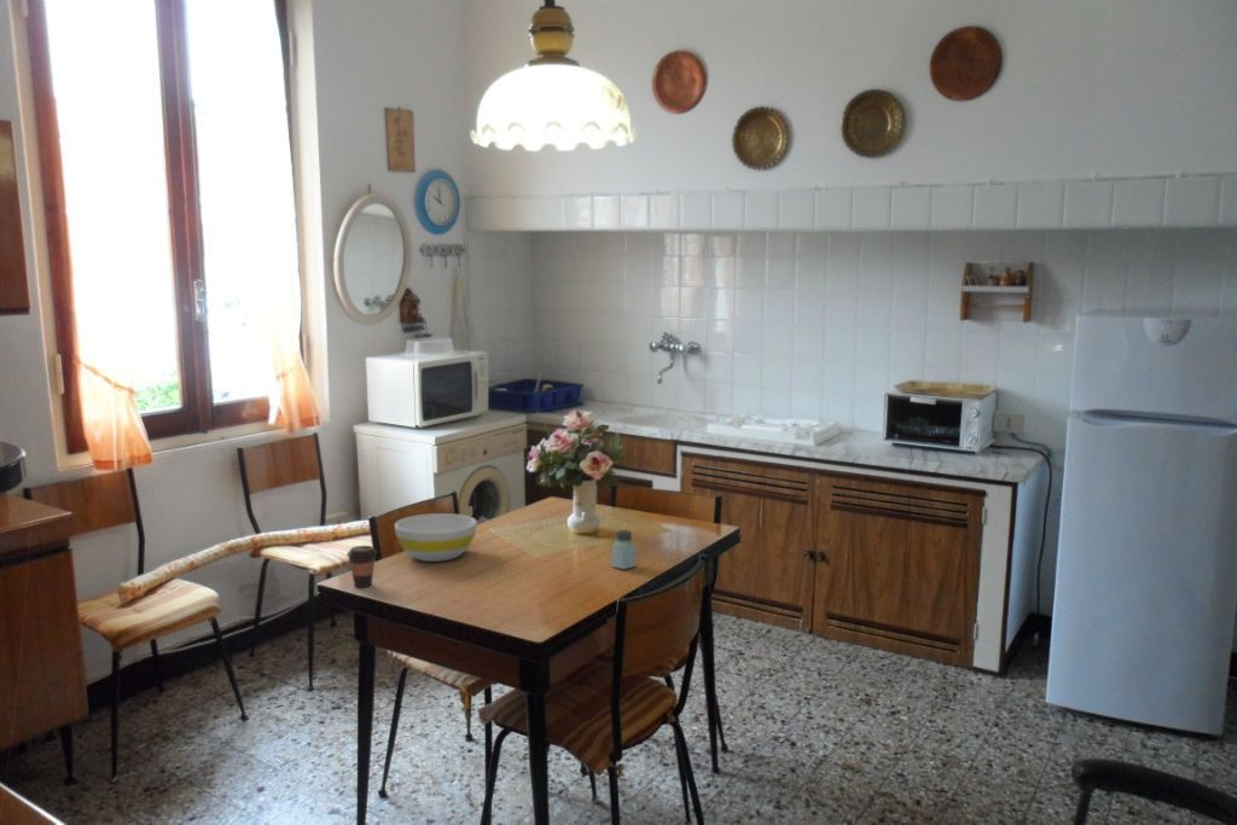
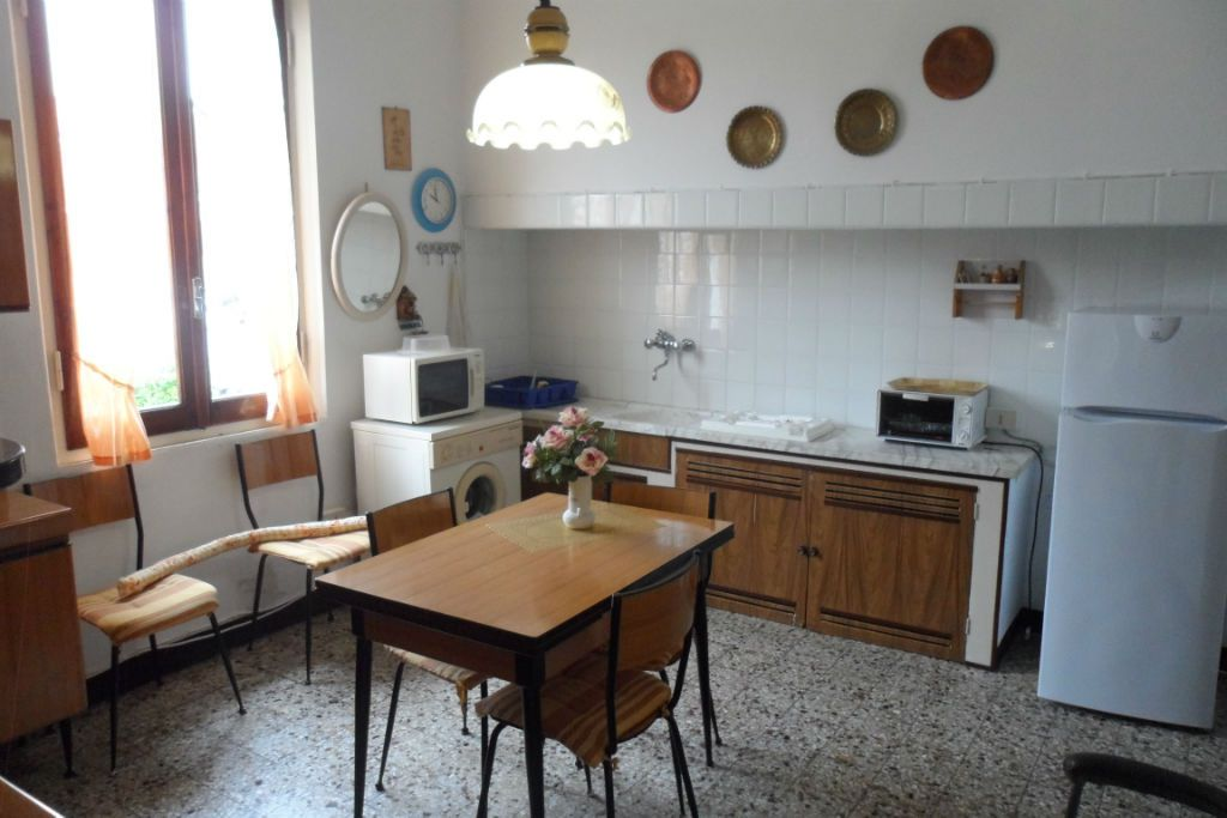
- bowl [394,512,478,563]
- coffee cup [345,545,378,588]
- saltshaker [611,529,637,570]
